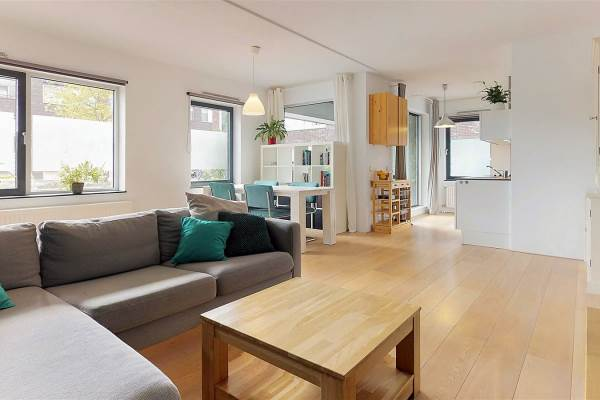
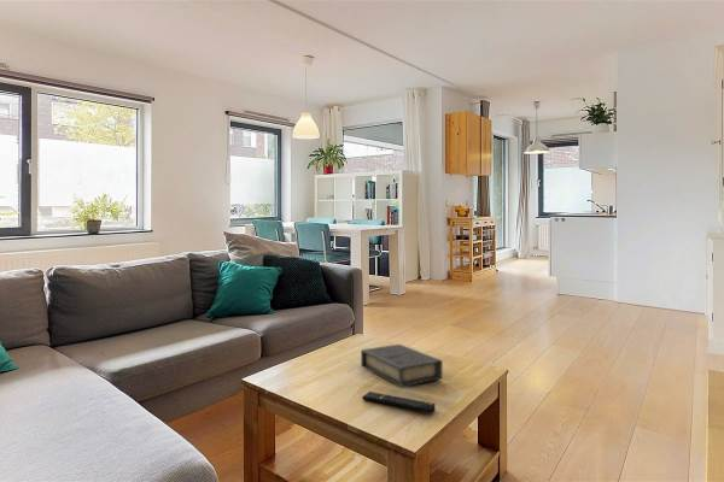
+ book [360,343,443,388]
+ remote control [361,390,437,413]
